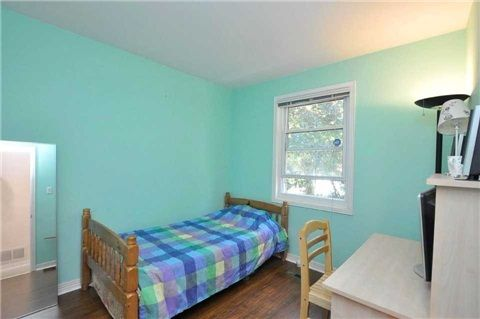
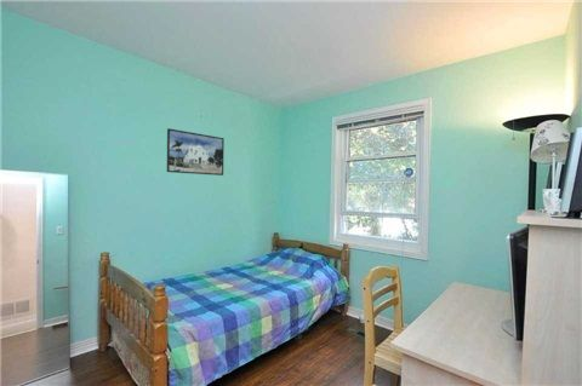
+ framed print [166,127,226,177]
